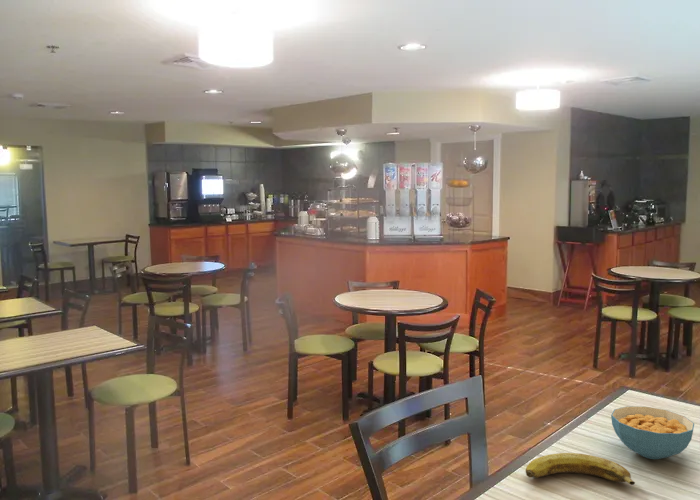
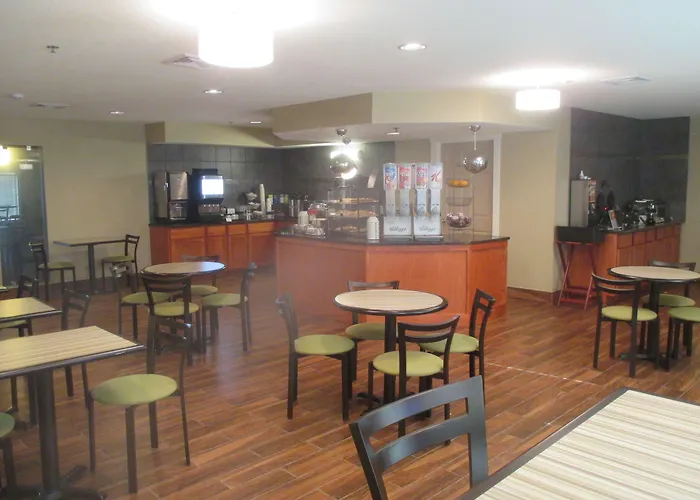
- cereal bowl [610,405,695,460]
- banana [525,452,636,486]
